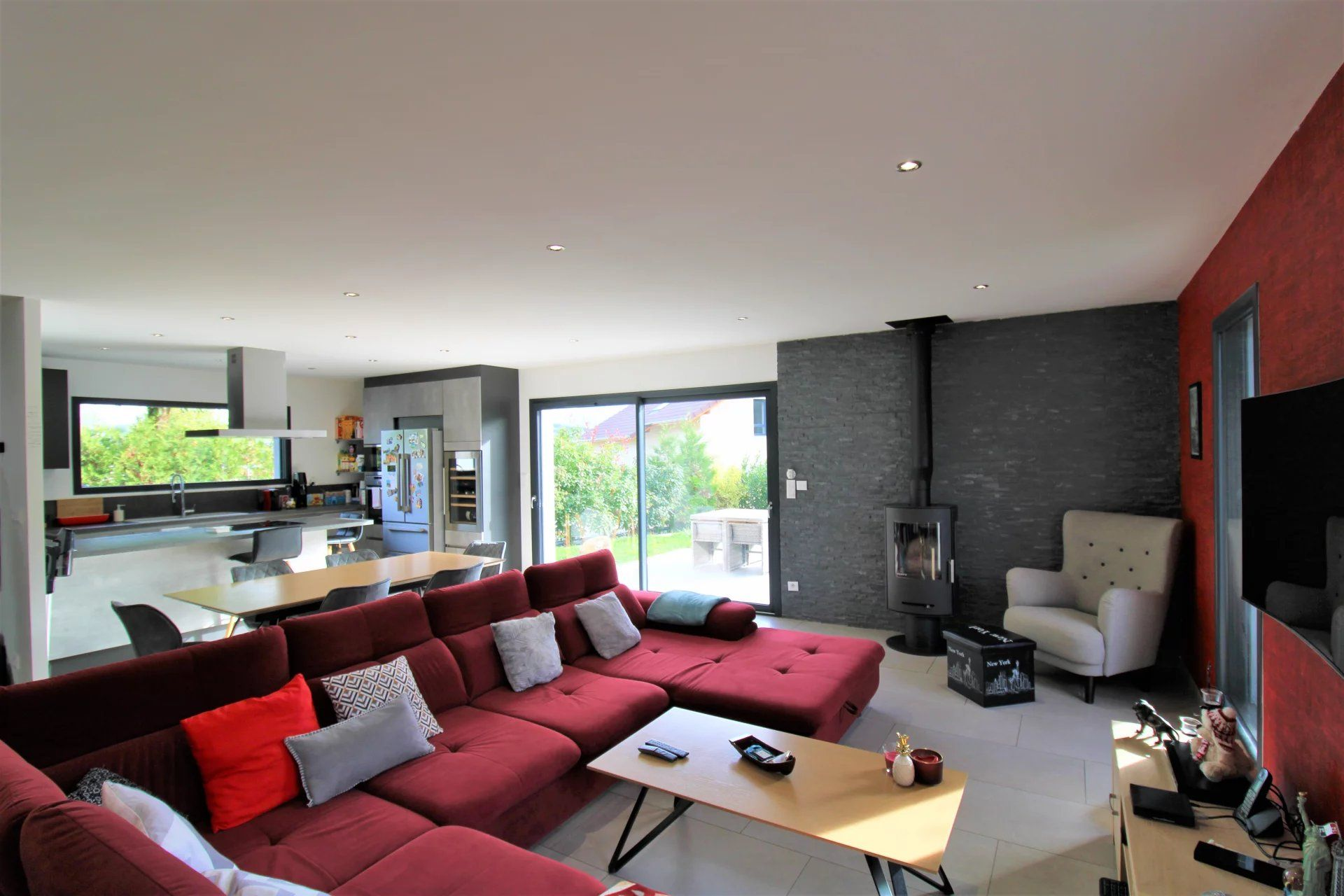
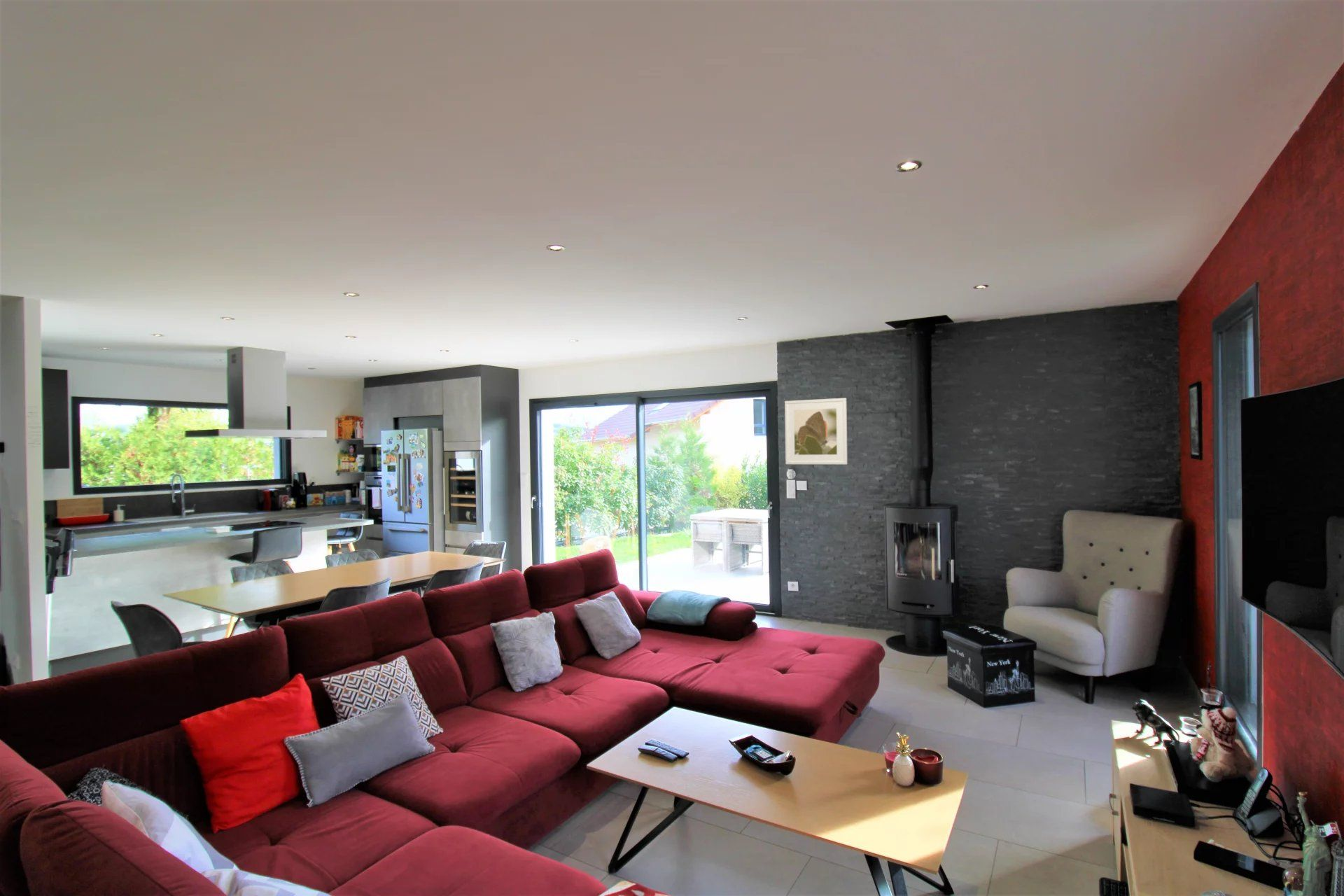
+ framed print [784,398,848,465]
